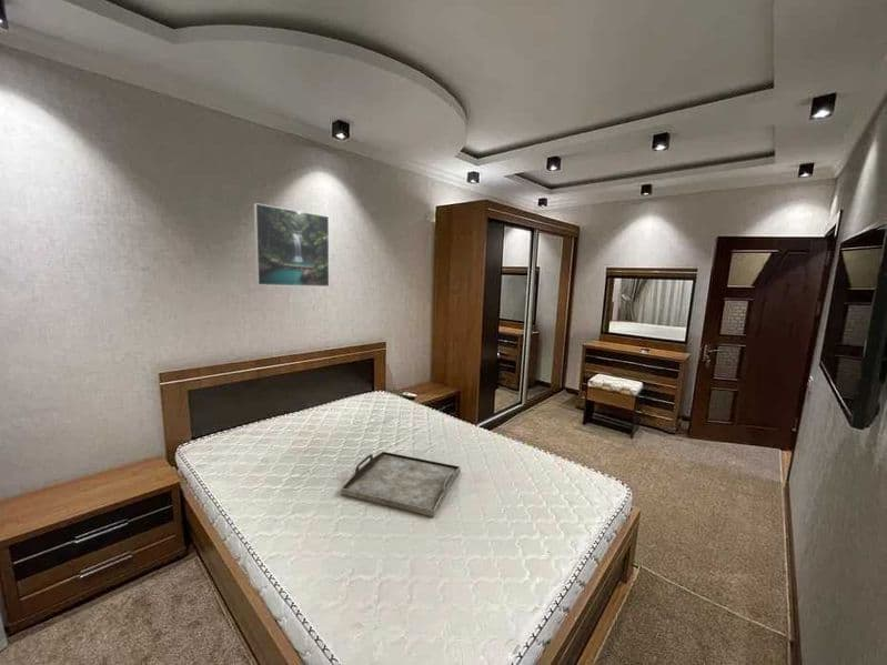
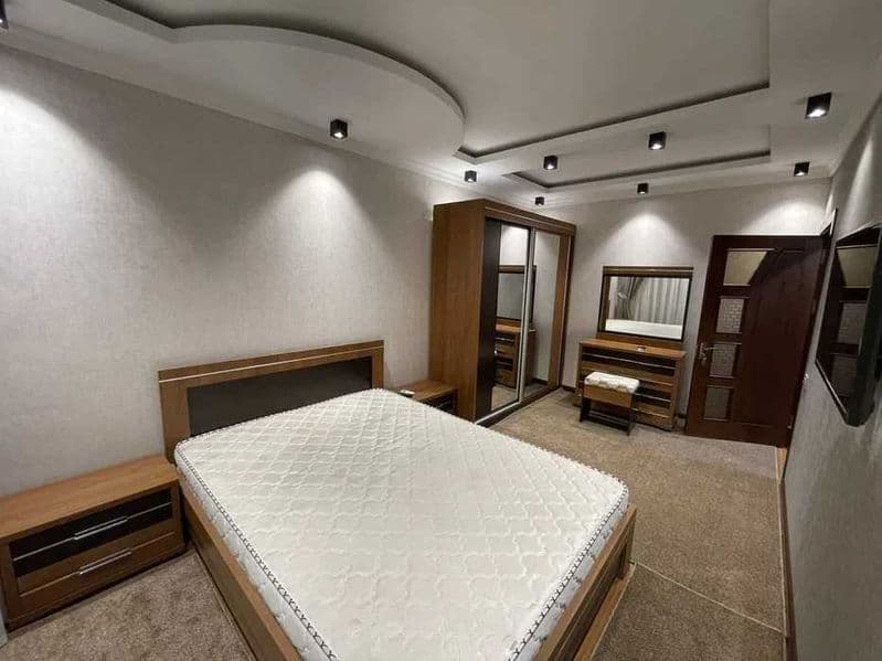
- serving tray [340,451,462,517]
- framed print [252,202,331,288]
